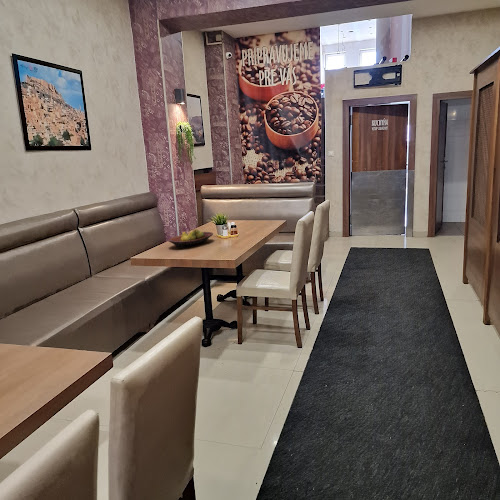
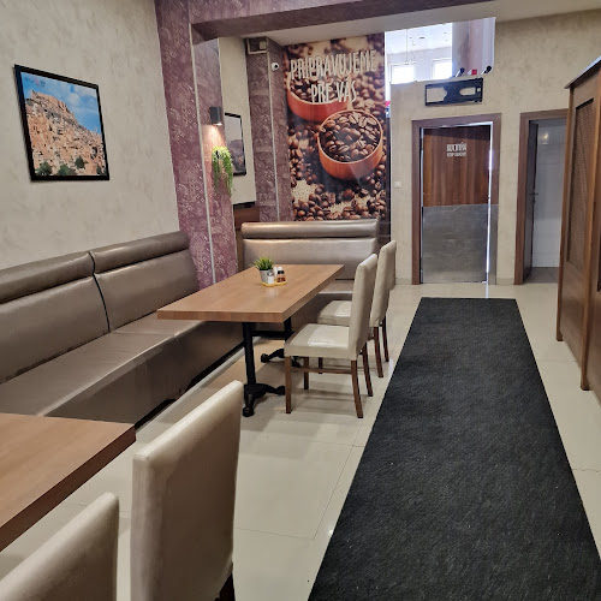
- fruit bowl [167,228,214,249]
